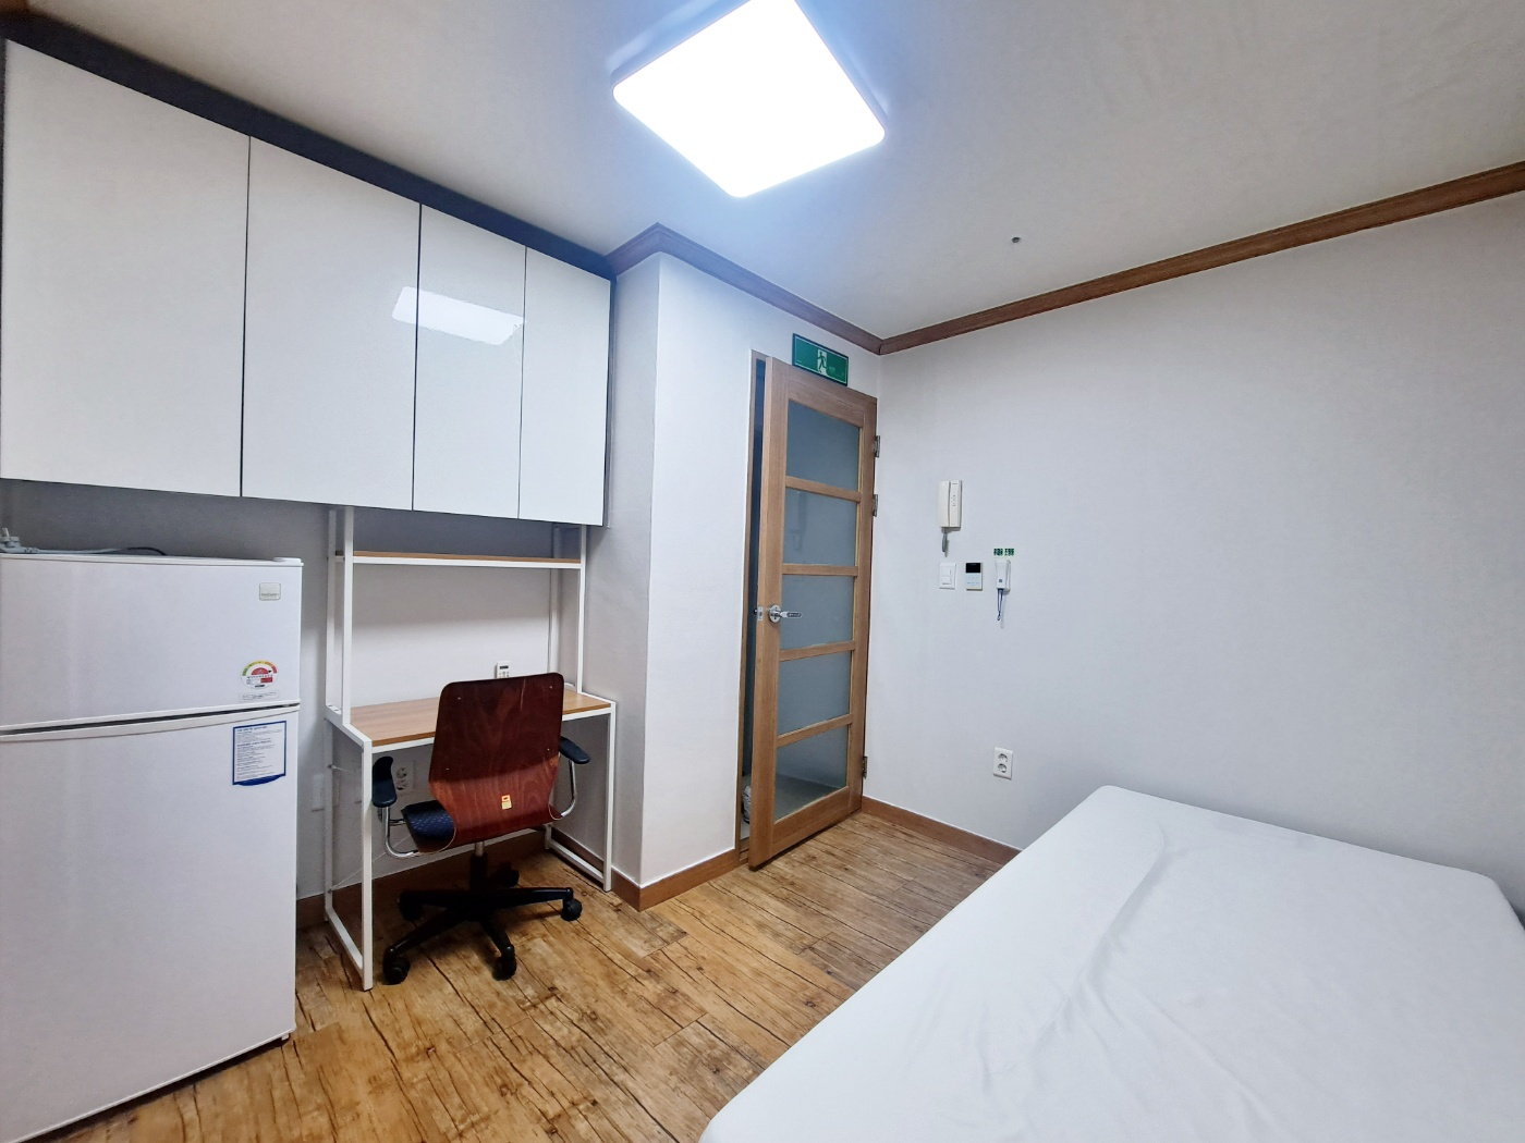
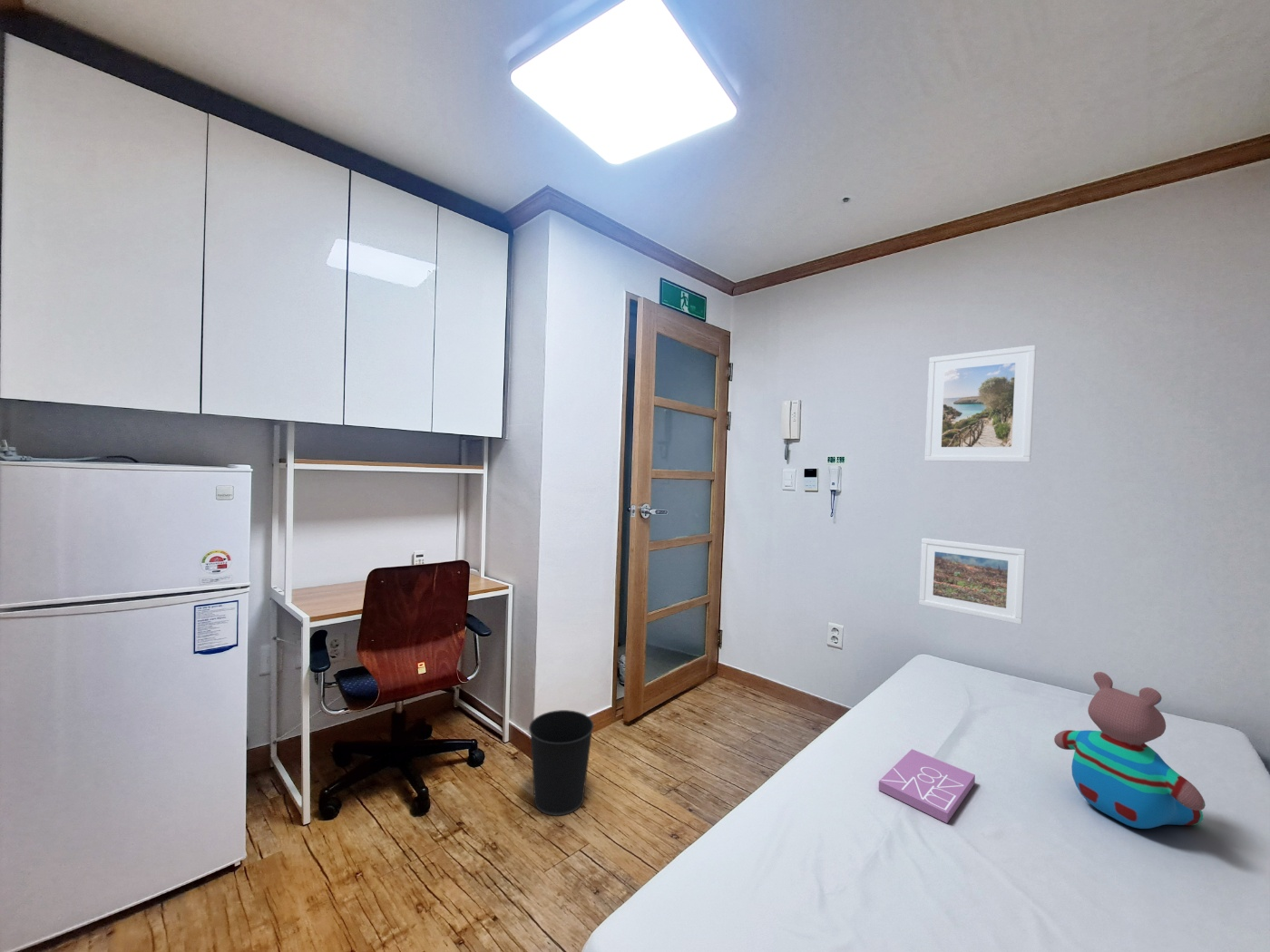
+ book [878,748,976,824]
+ wastebasket [528,709,595,817]
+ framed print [918,537,1027,626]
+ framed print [923,345,1037,463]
+ teddy bear [1053,671,1207,830]
